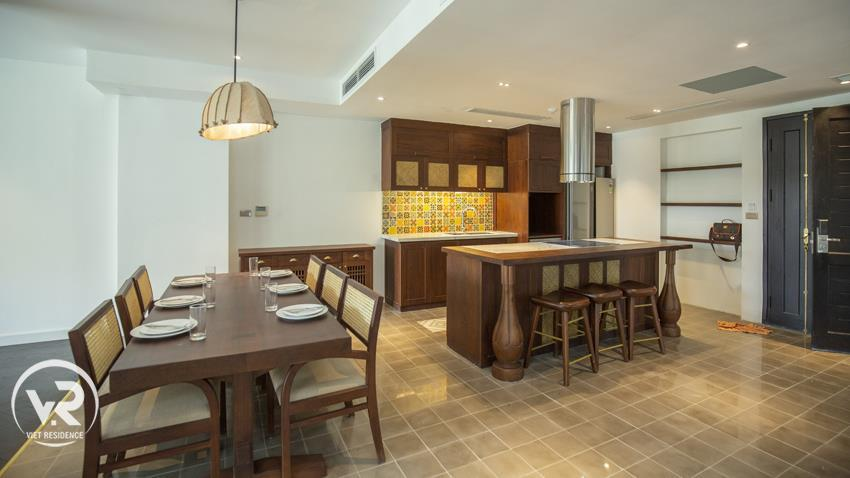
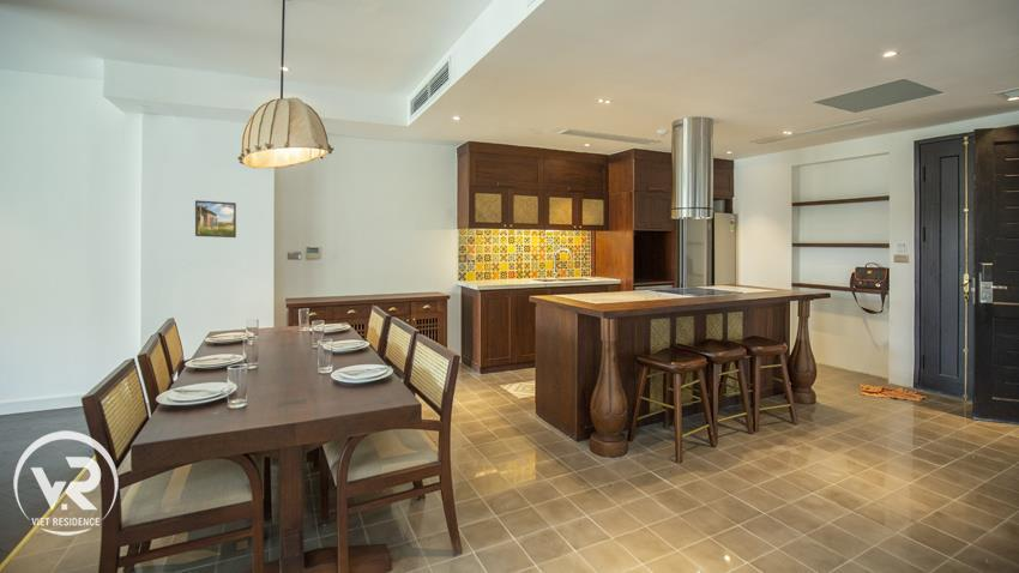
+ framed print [194,199,237,239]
